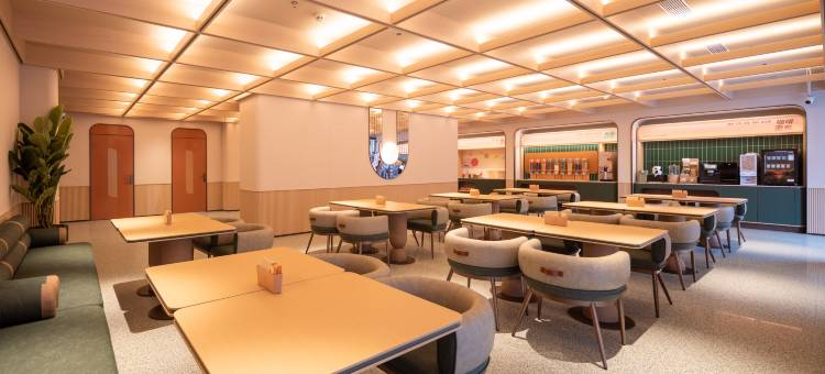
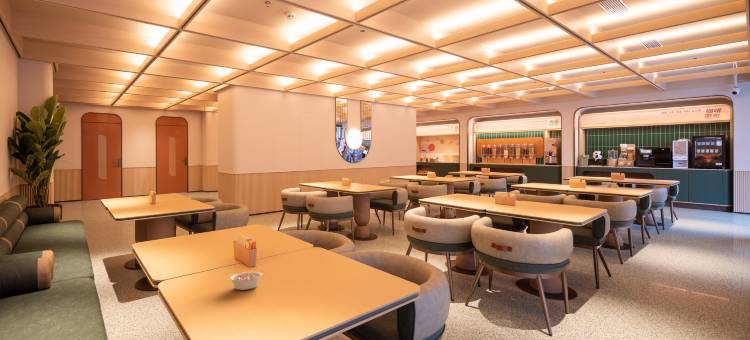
+ legume [228,271,269,291]
